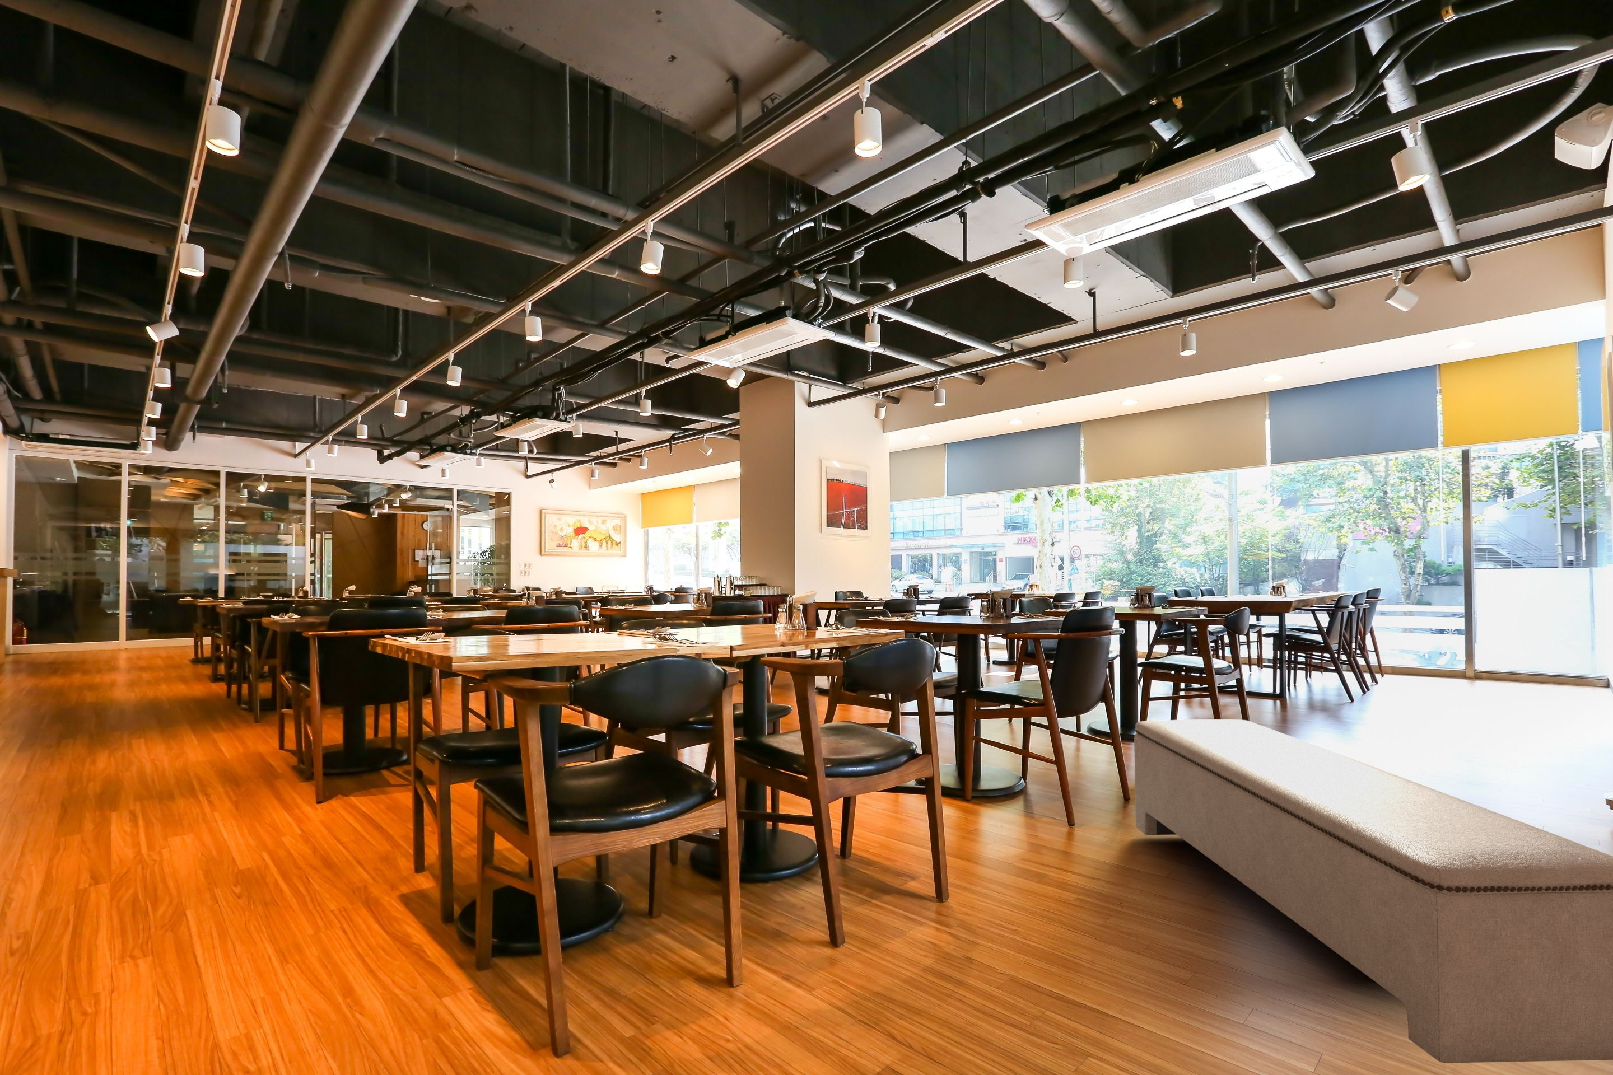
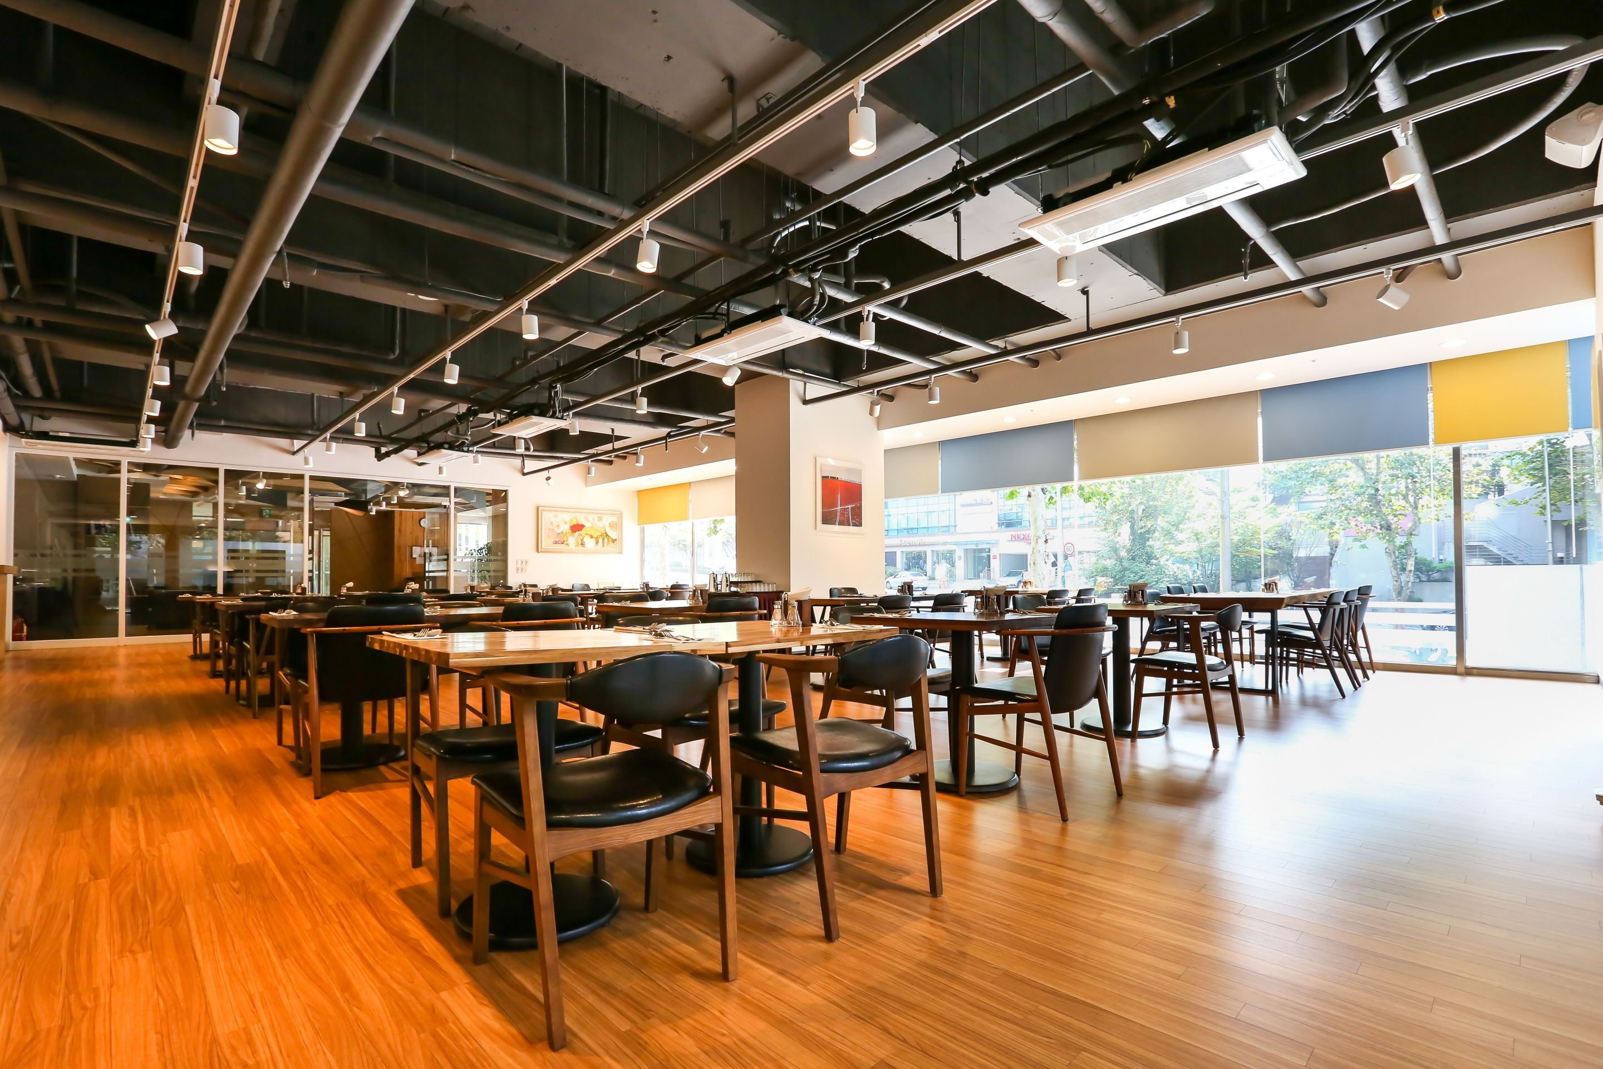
- bench [1134,719,1613,1064]
